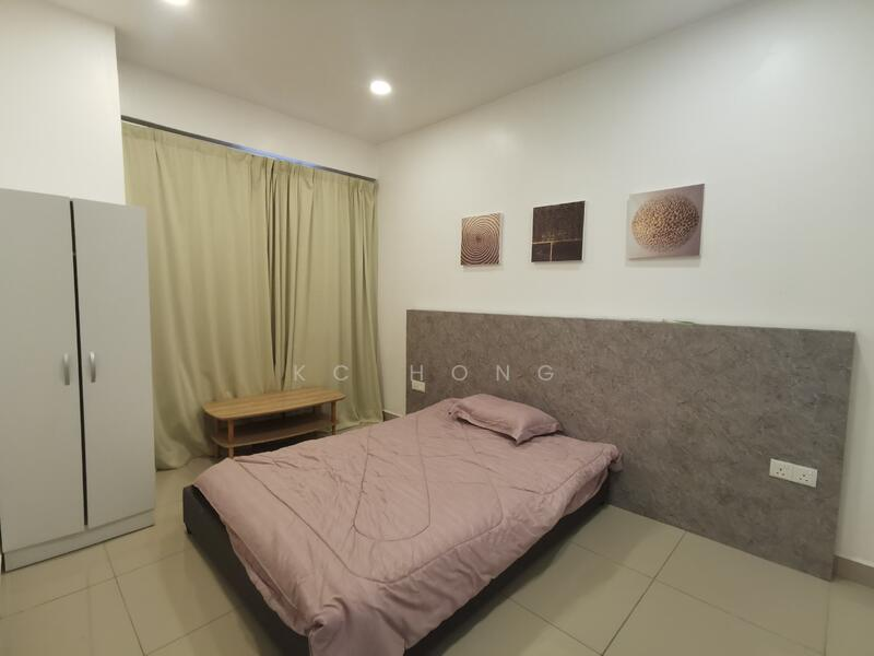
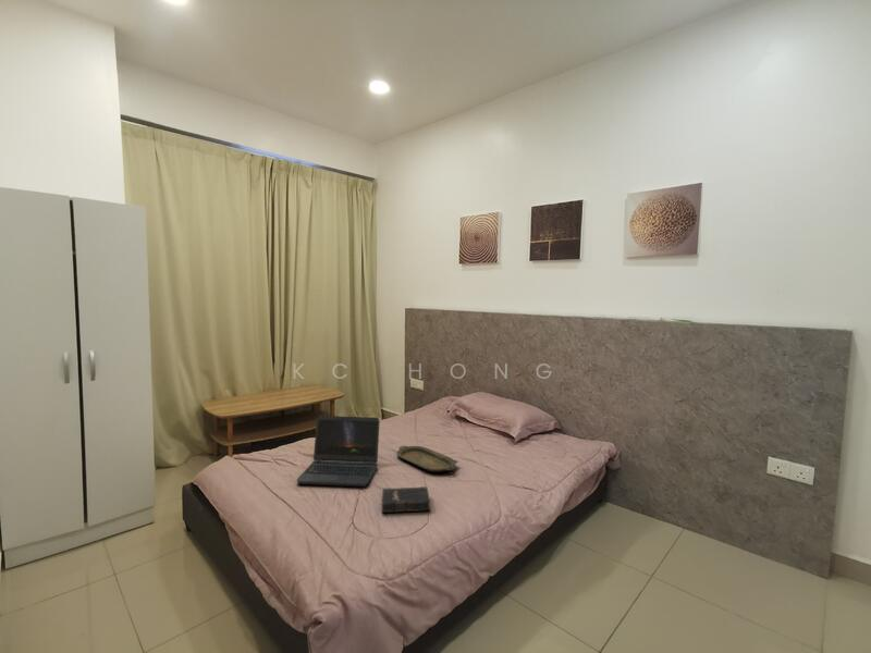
+ hardback book [381,485,431,514]
+ laptop computer [296,415,381,488]
+ serving tray [396,445,459,473]
